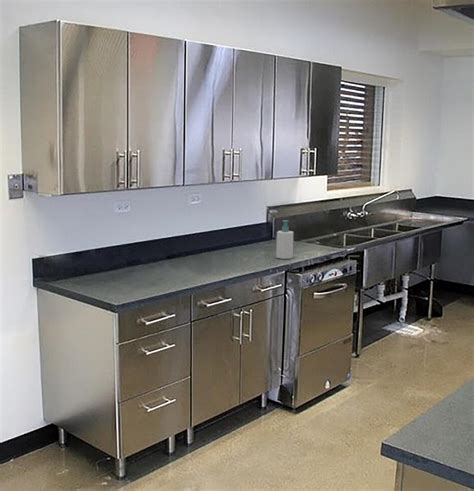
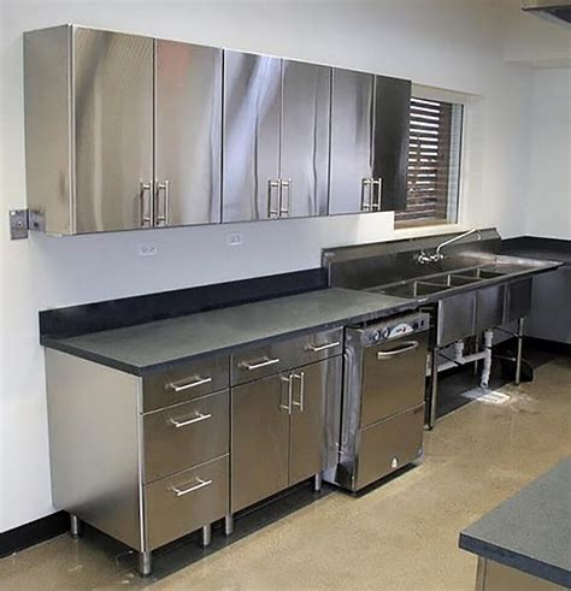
- soap bottle [275,219,294,260]
